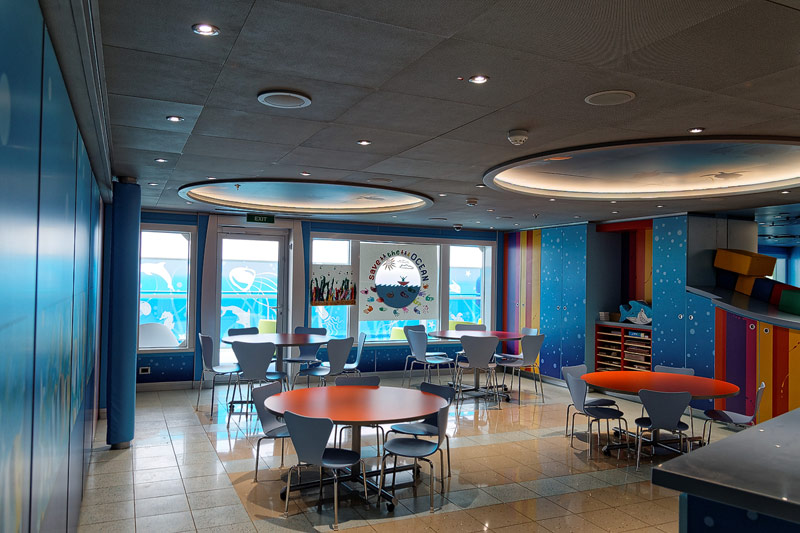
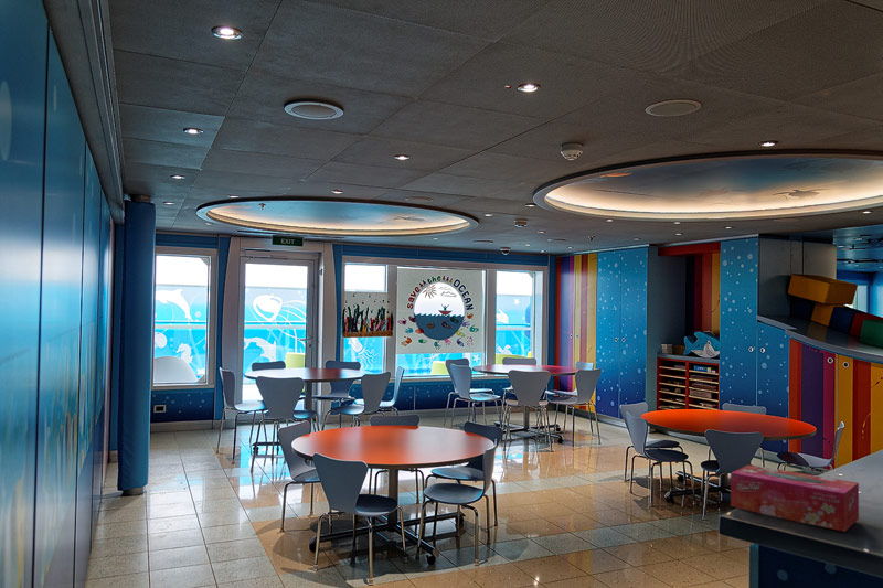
+ tissue box [730,463,860,533]
